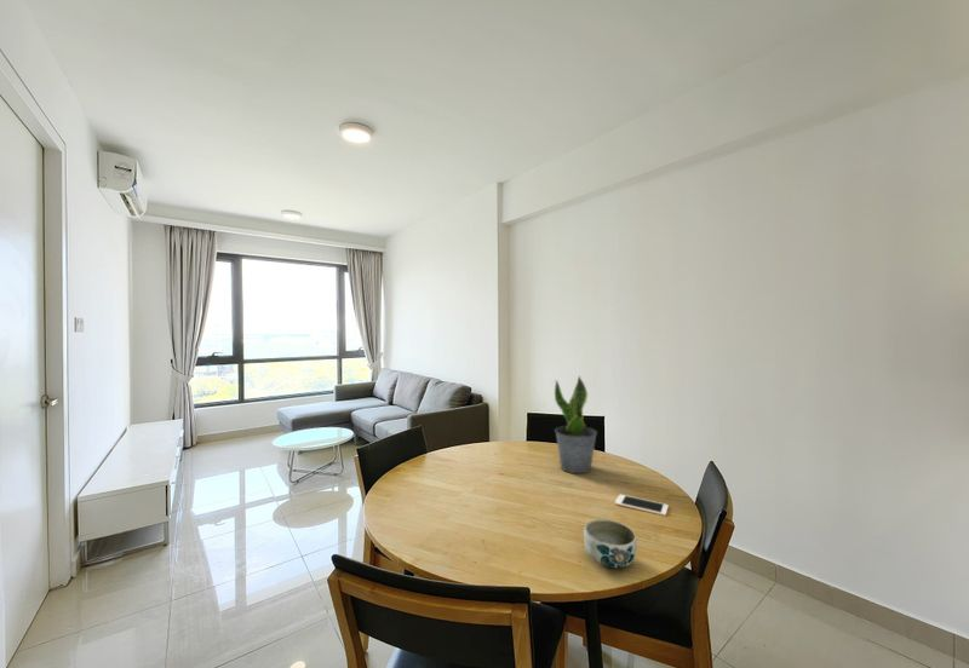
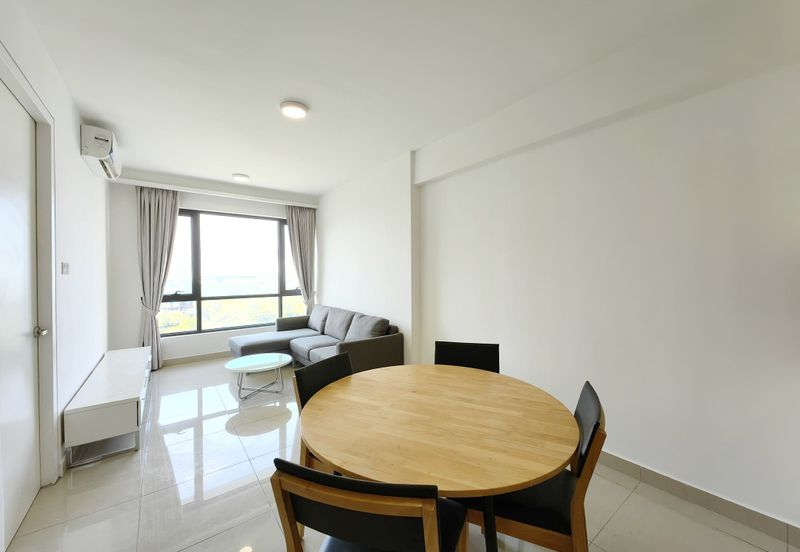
- cell phone [614,494,670,517]
- bowl [583,518,638,569]
- potted plant [554,374,598,474]
